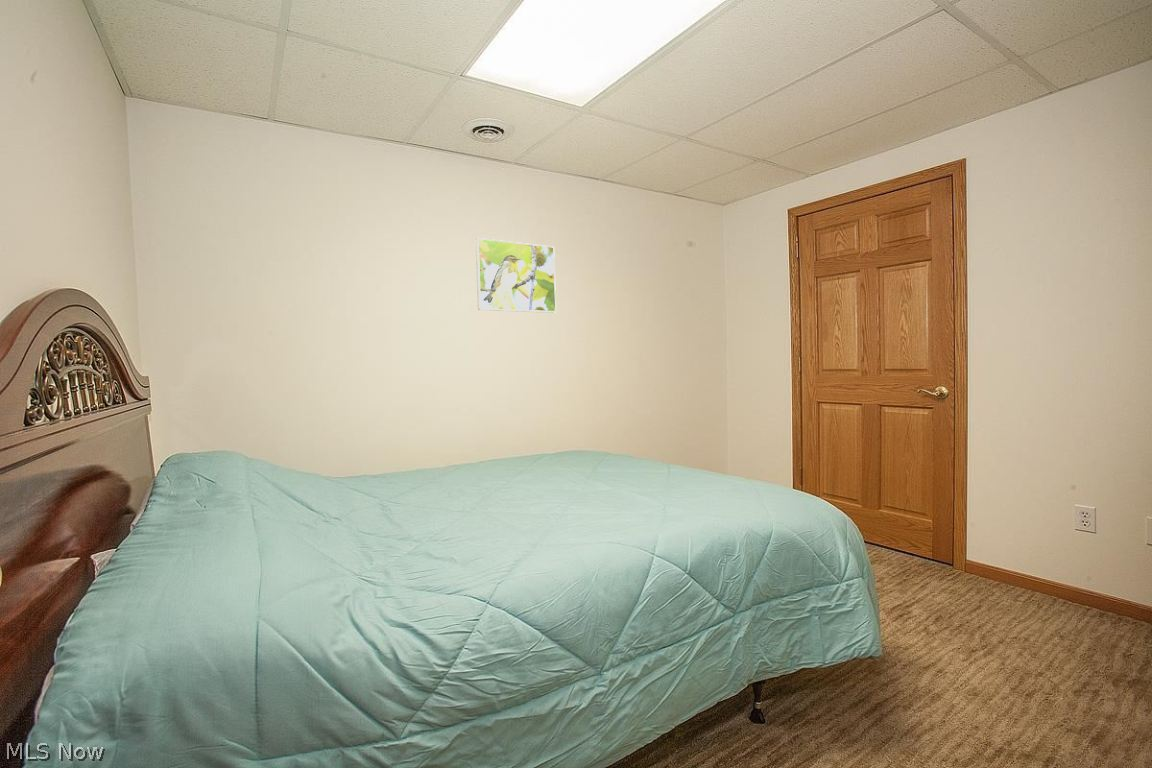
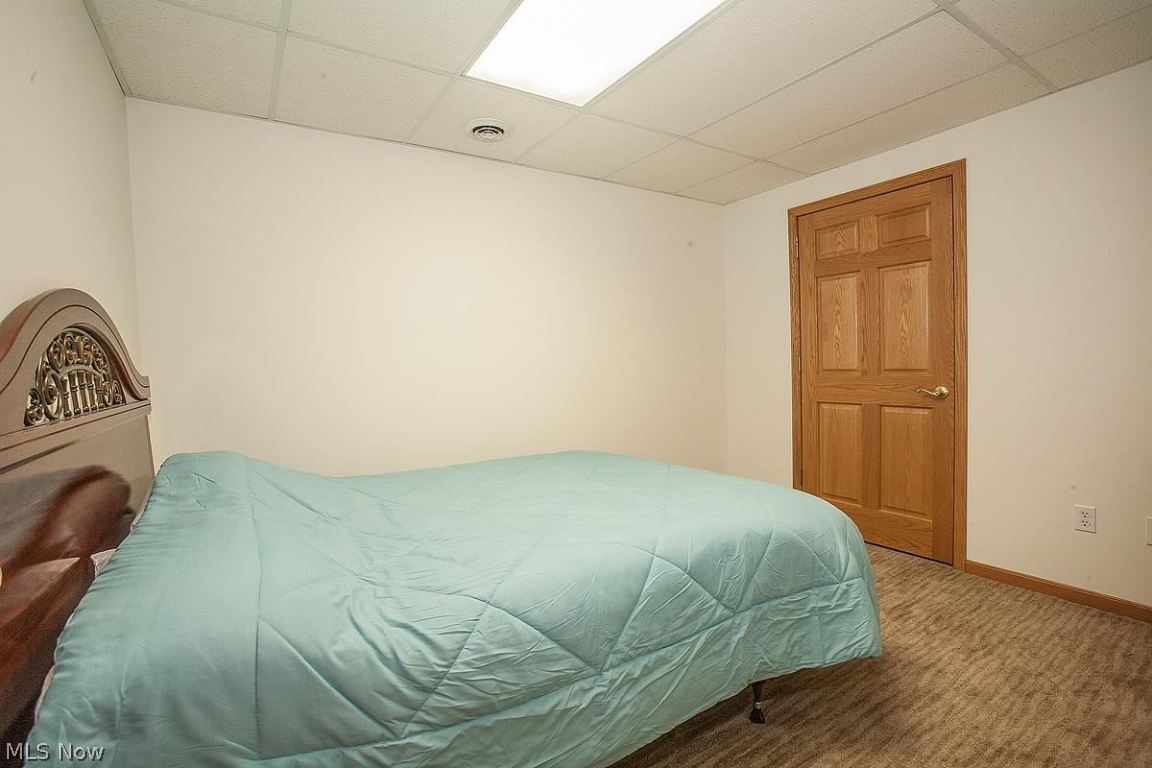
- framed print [475,237,557,314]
